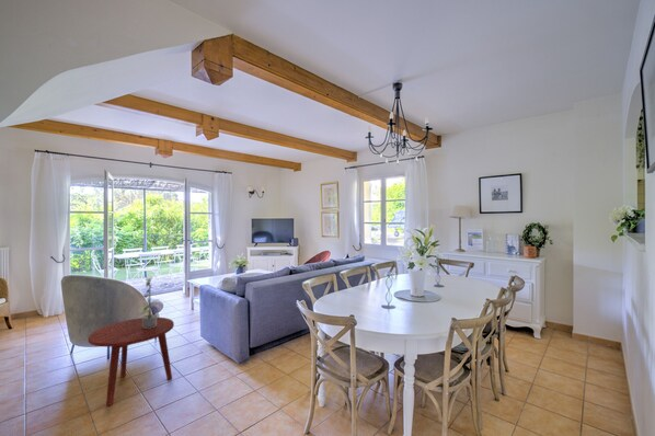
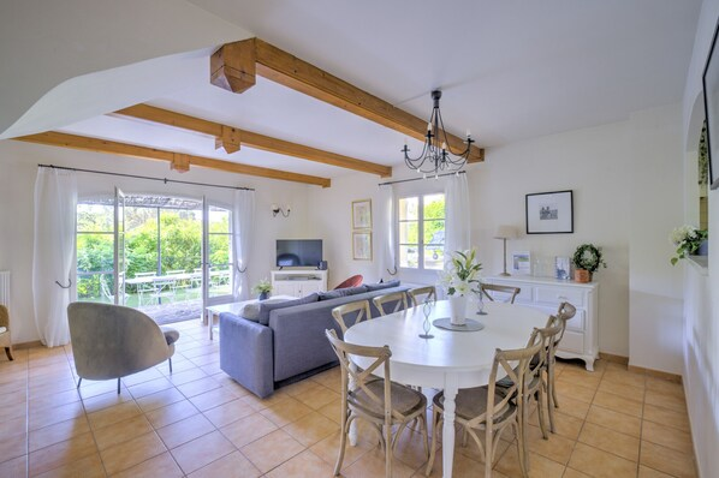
- side table [88,317,175,408]
- potted plant [136,275,161,329]
